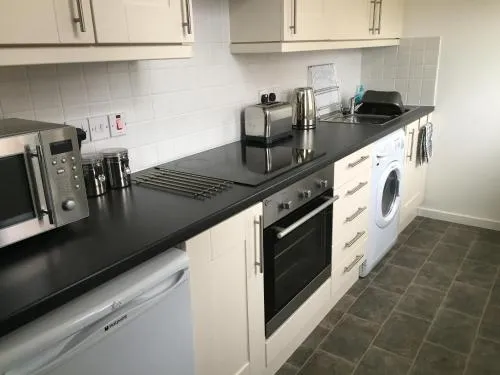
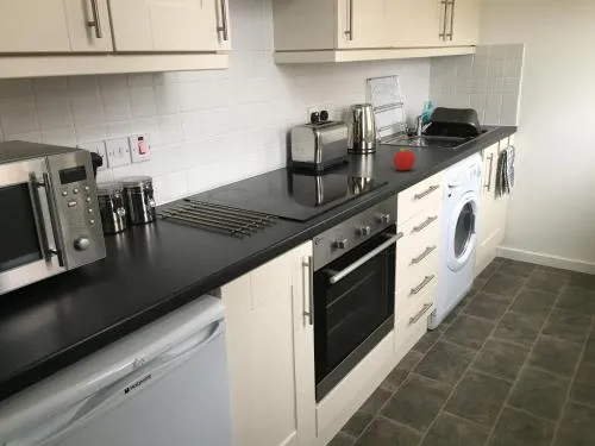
+ fruit [393,147,416,171]
